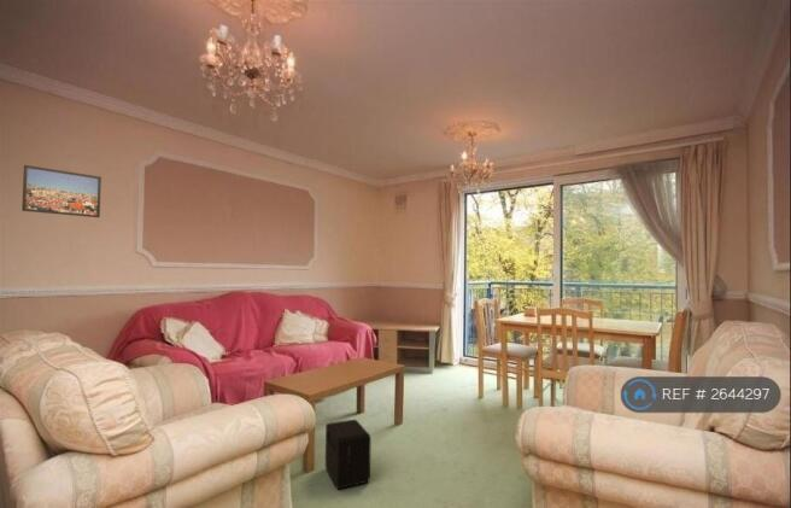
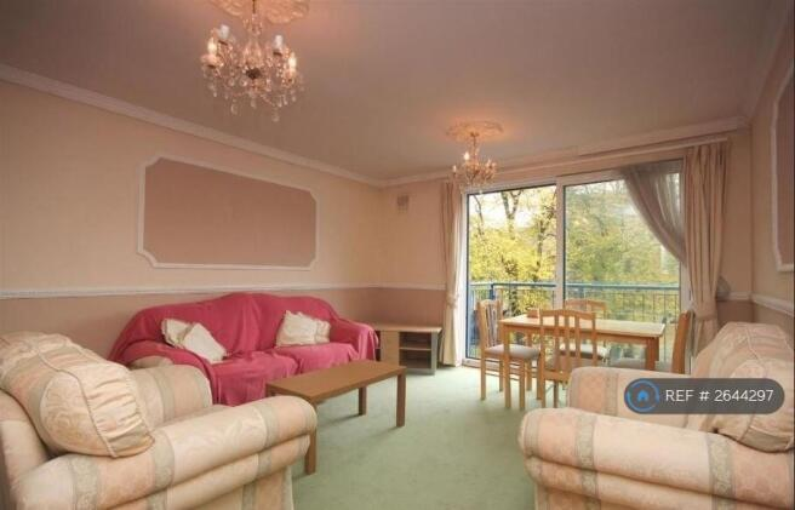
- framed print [20,164,102,218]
- air purifier [324,419,373,490]
